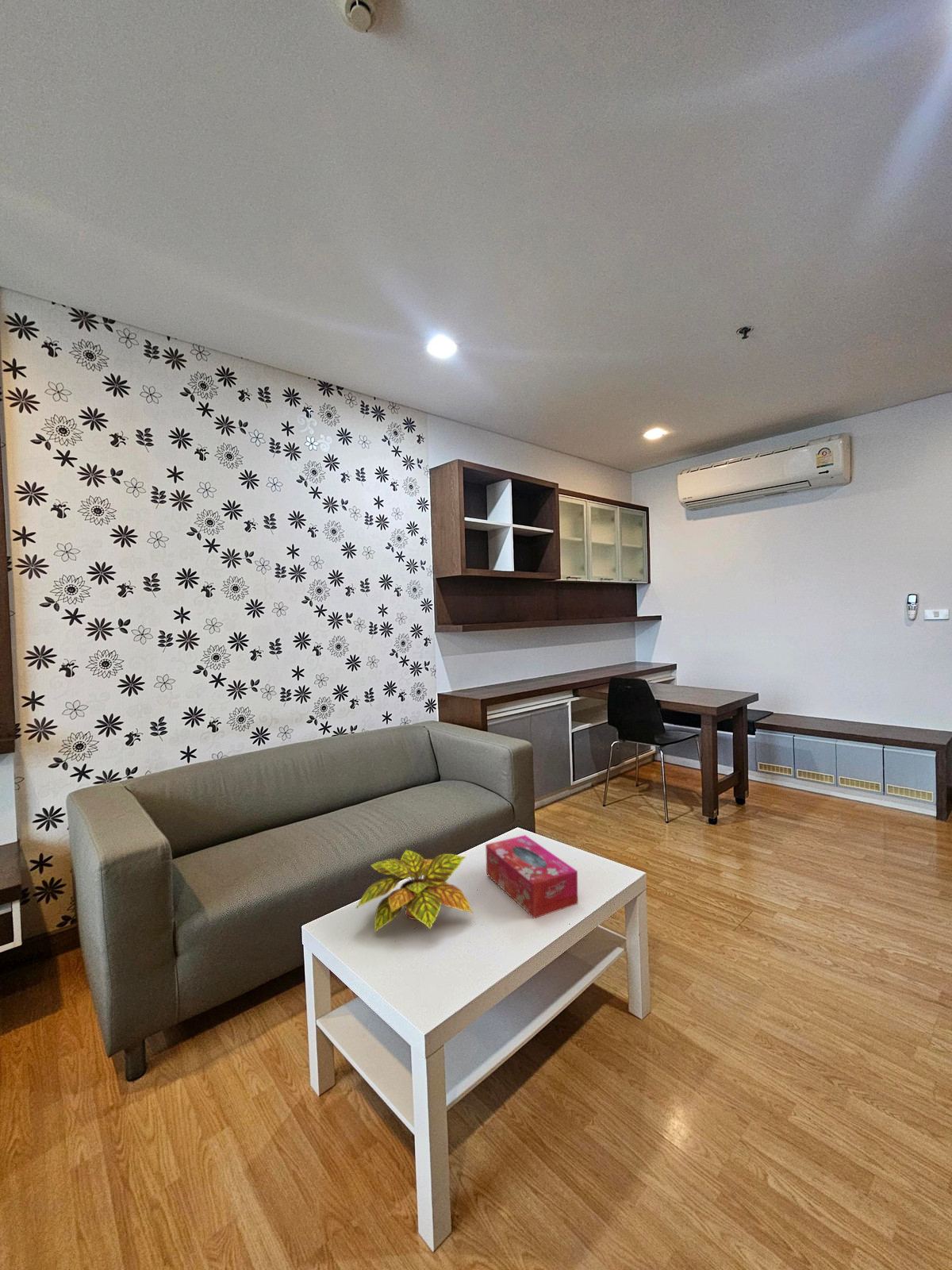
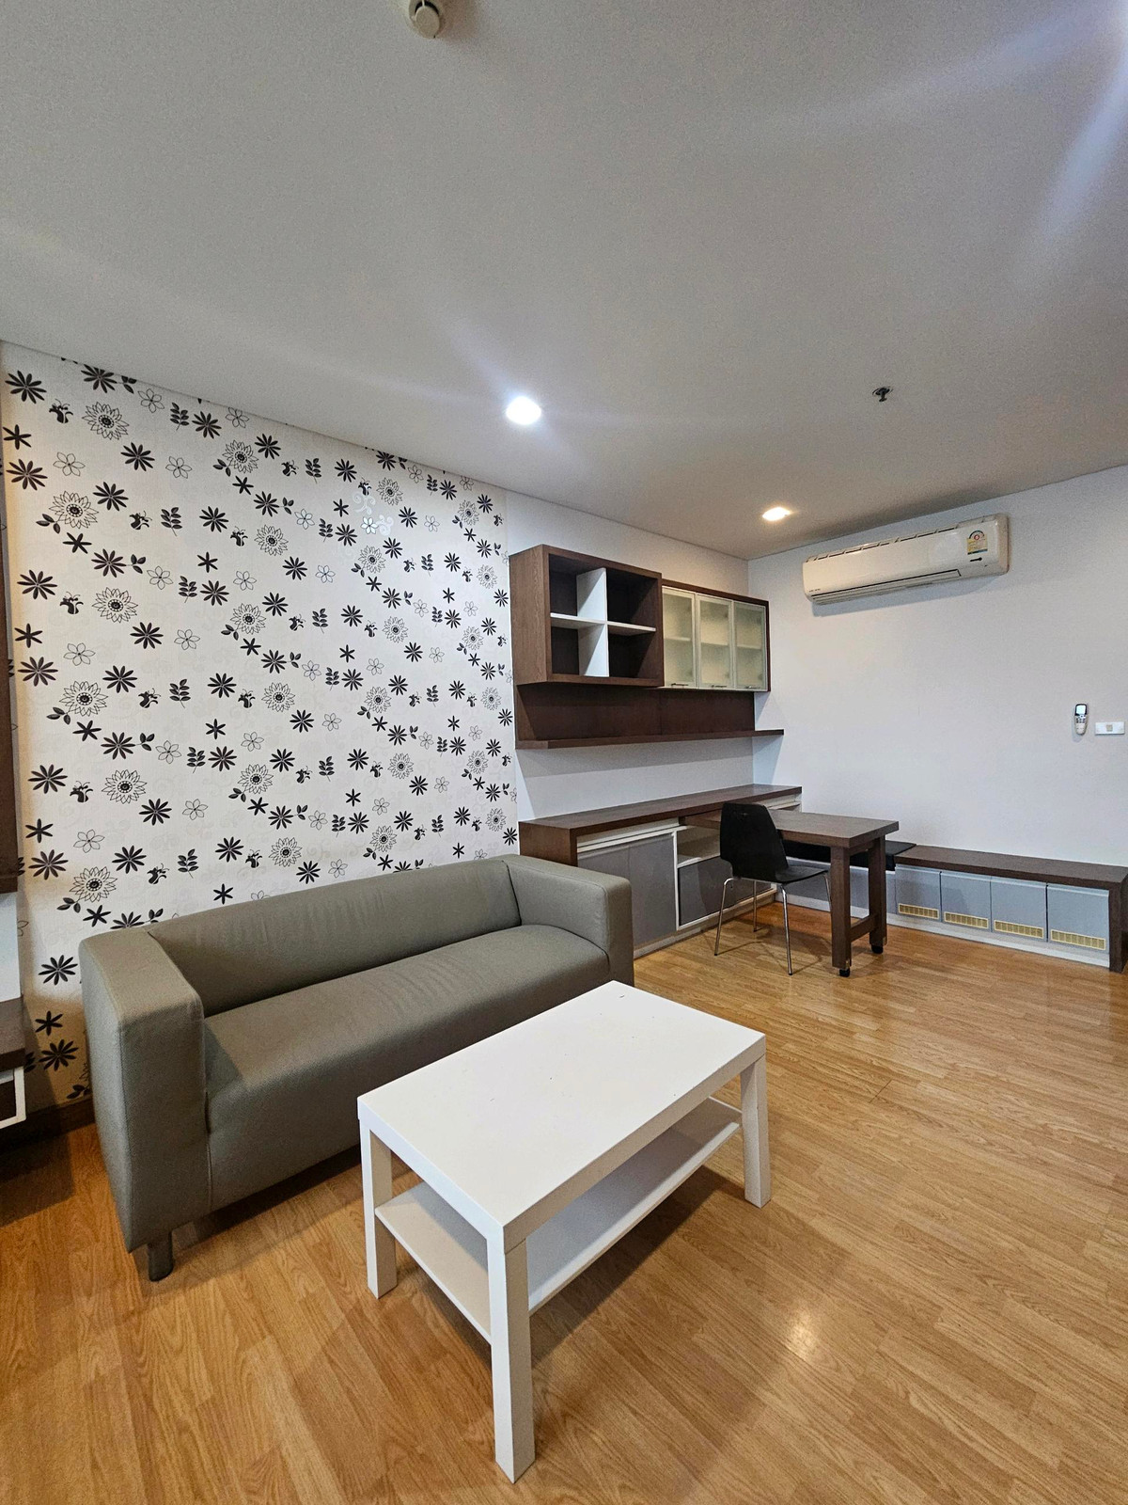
- plant [355,849,474,933]
- tissue box [485,834,578,919]
